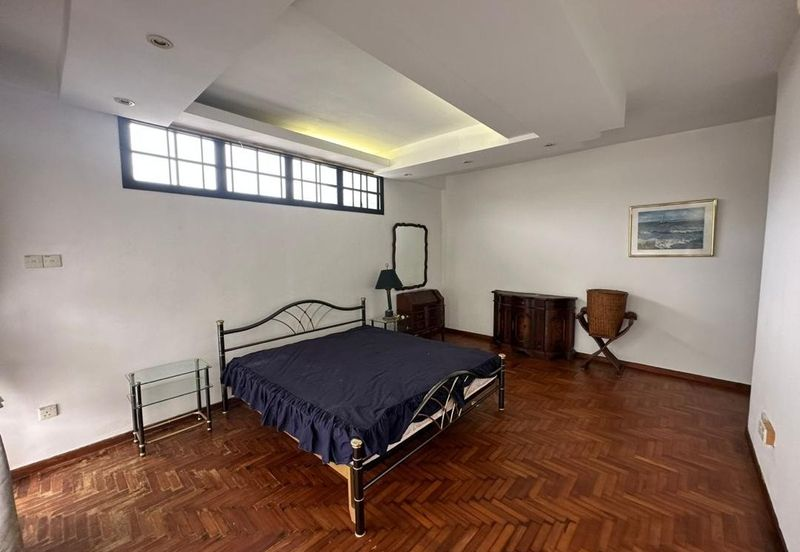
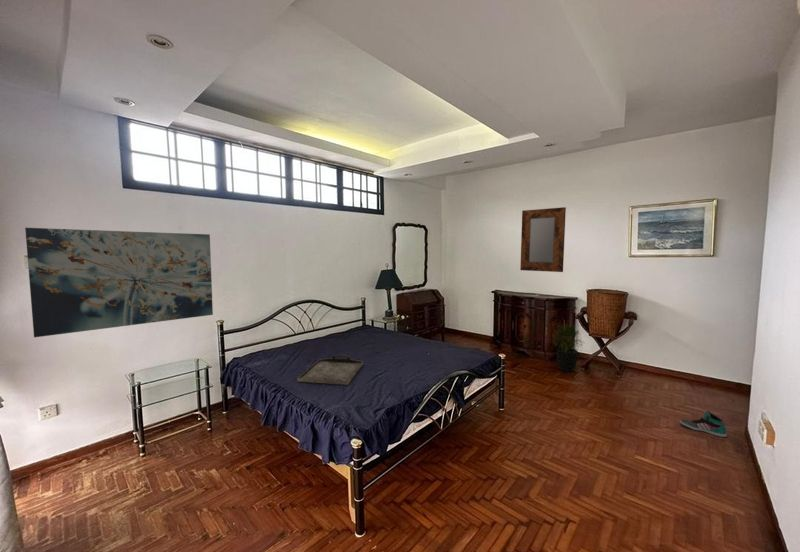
+ serving tray [296,354,364,386]
+ wall art [24,227,214,338]
+ potted plant [551,323,584,373]
+ home mirror [519,206,567,273]
+ sneaker [679,409,728,438]
